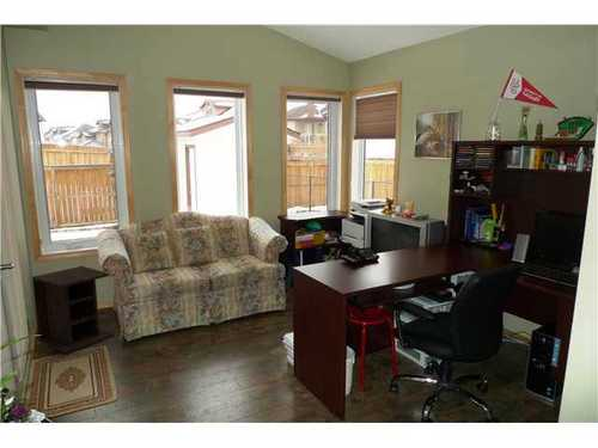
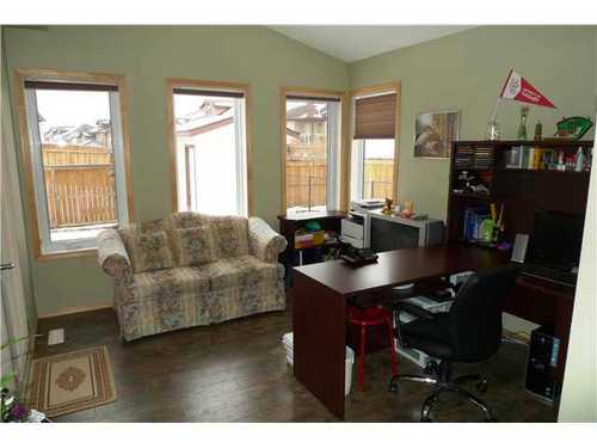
- nightstand [31,265,115,355]
